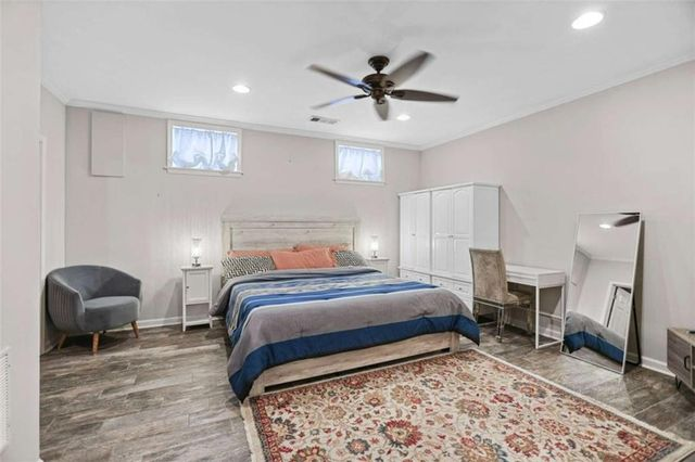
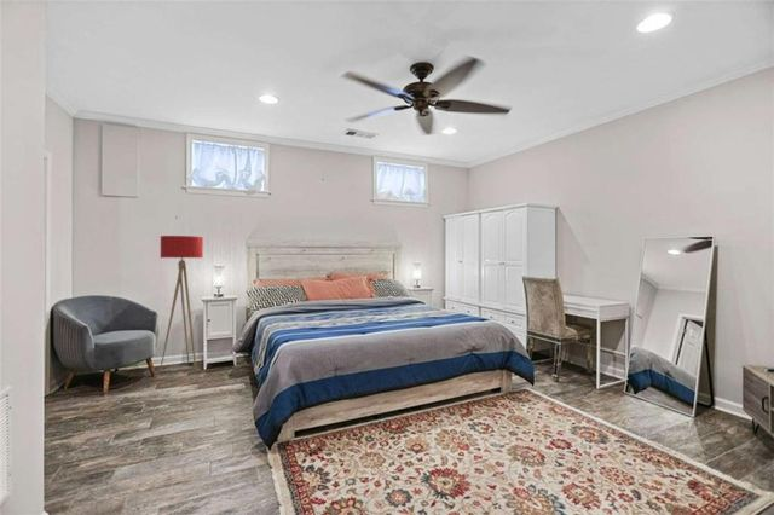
+ floor lamp [158,235,204,372]
